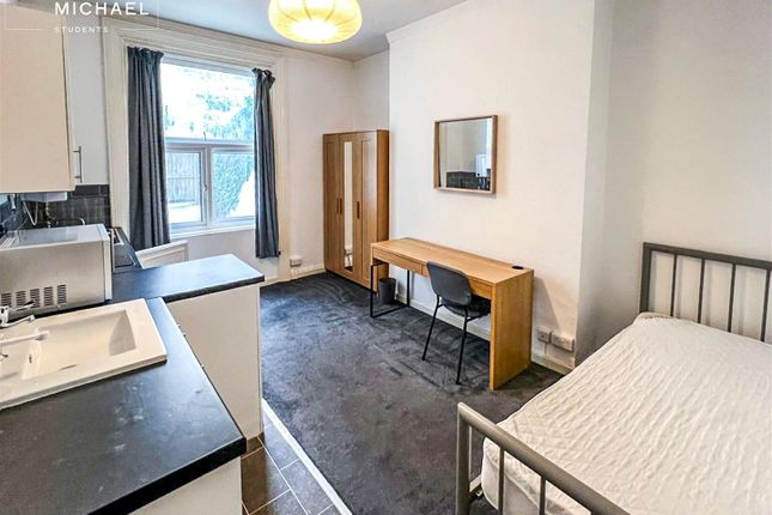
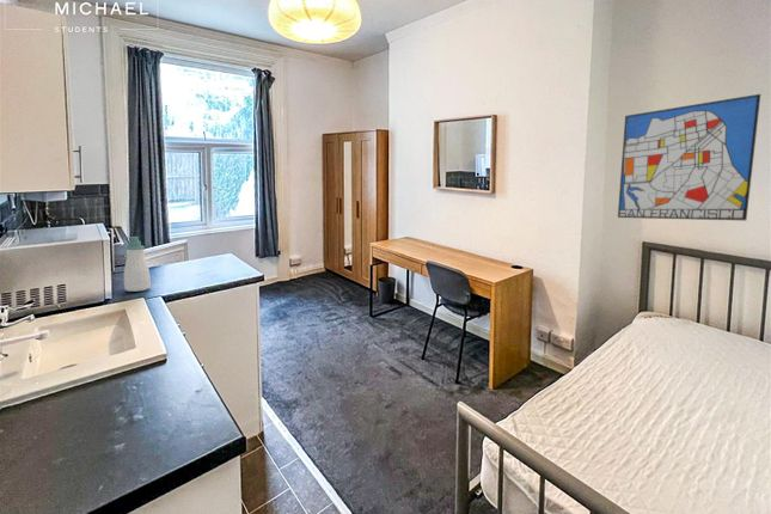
+ wall art [617,93,761,221]
+ soap bottle [122,235,152,293]
